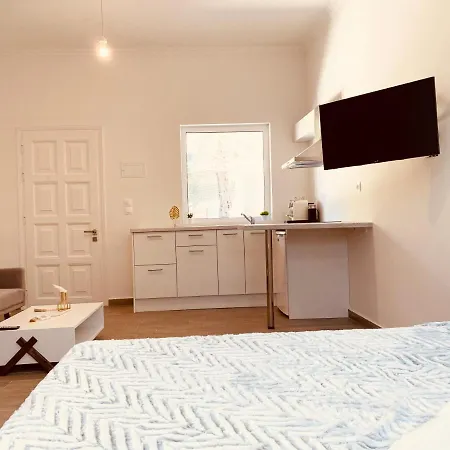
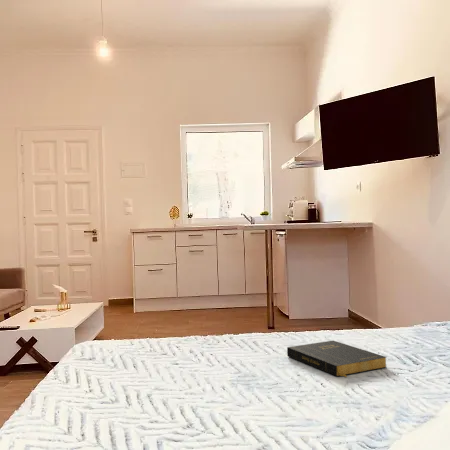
+ book [286,340,387,378]
